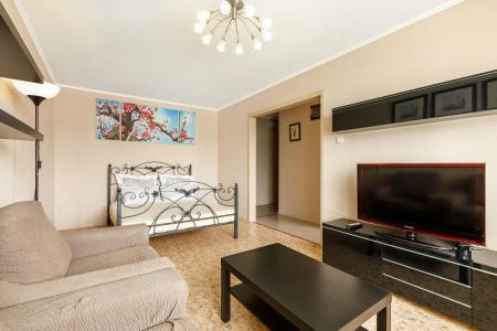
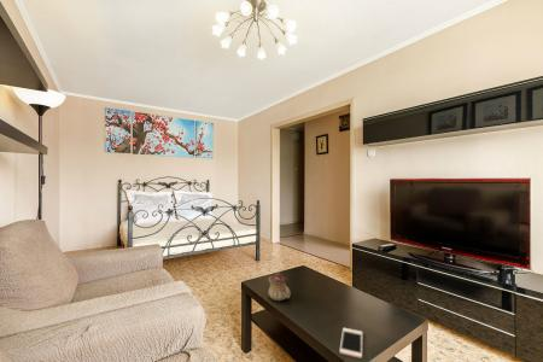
+ cell phone [339,327,363,360]
+ teapot [267,272,292,302]
